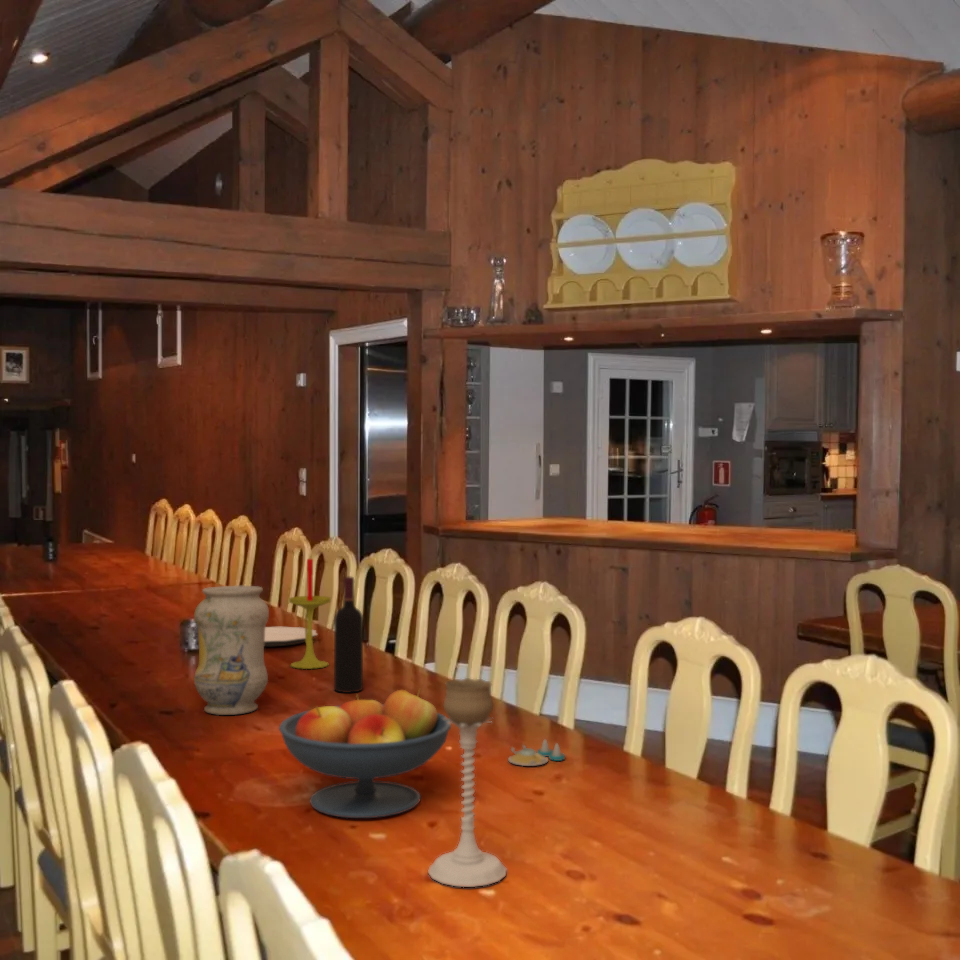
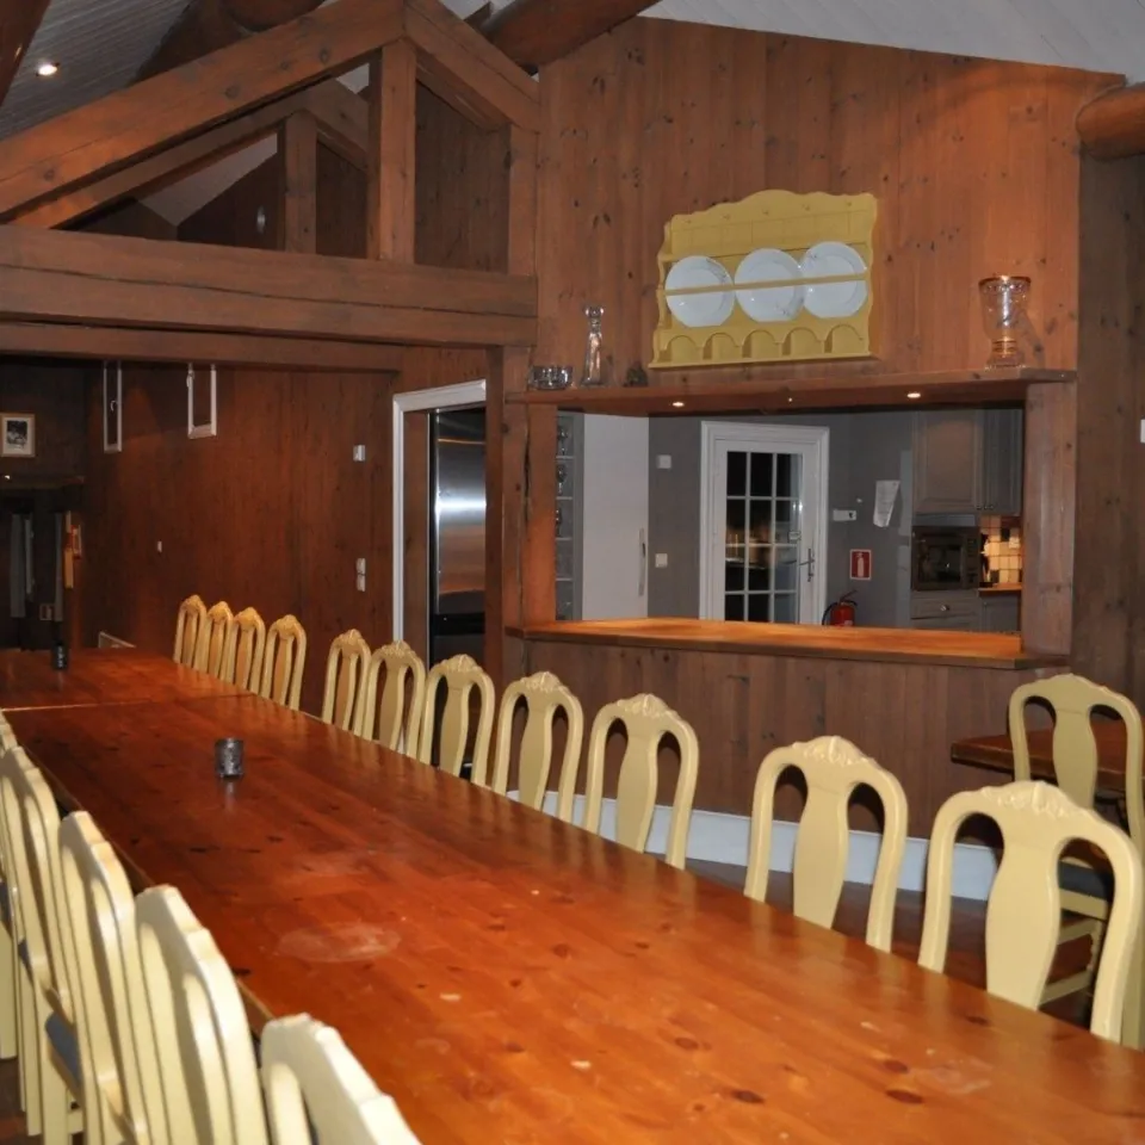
- candle [287,558,332,670]
- salt and pepper shaker set [507,738,566,767]
- wine bottle [333,576,364,694]
- plate [264,626,319,647]
- fruit bowl [278,687,452,819]
- candle holder [427,677,507,888]
- vase [193,585,270,716]
